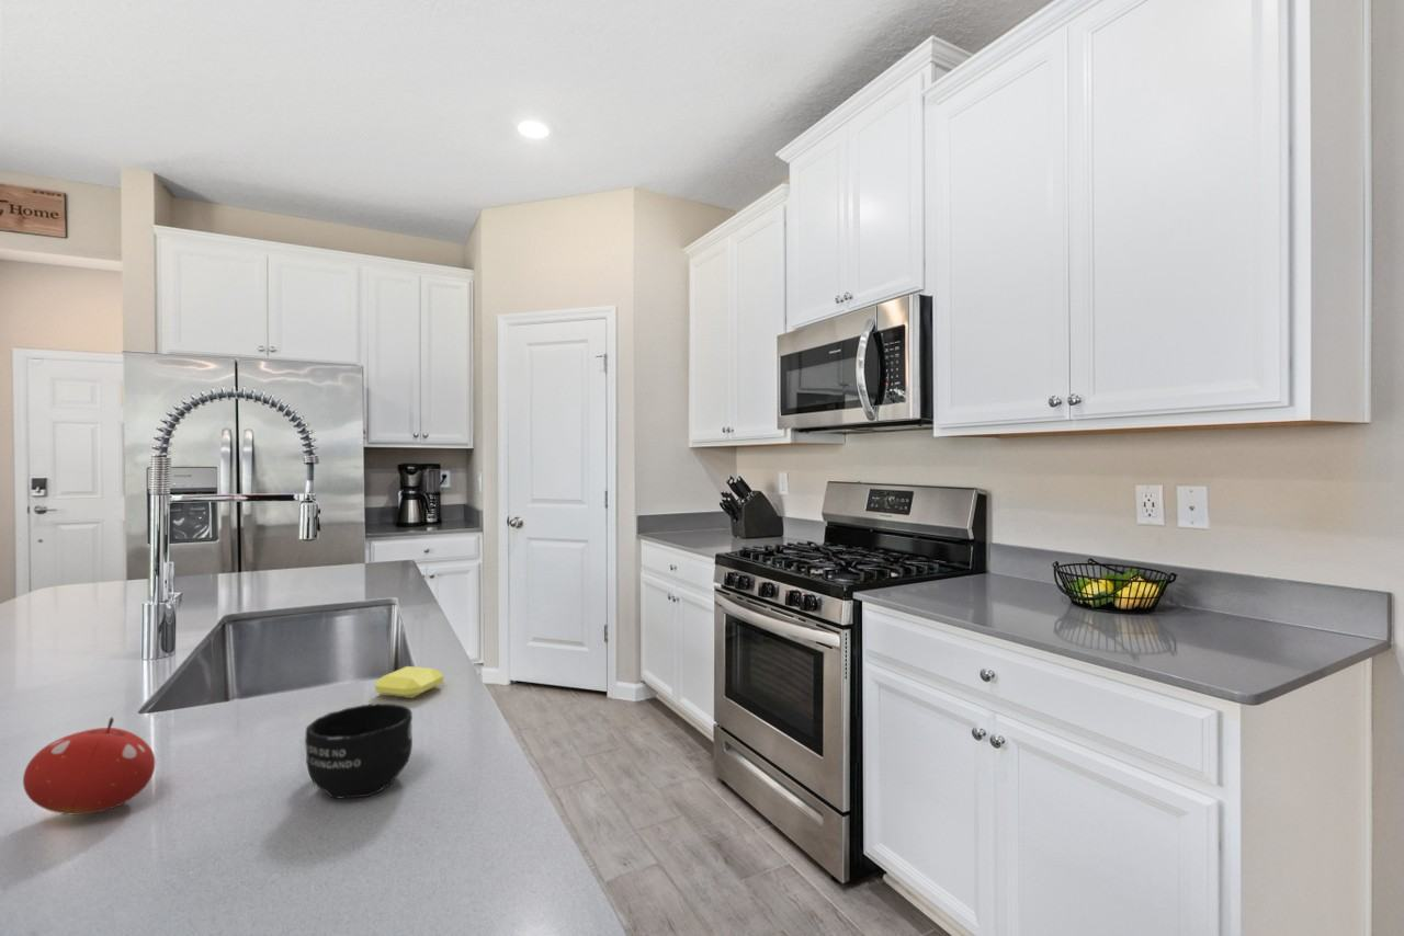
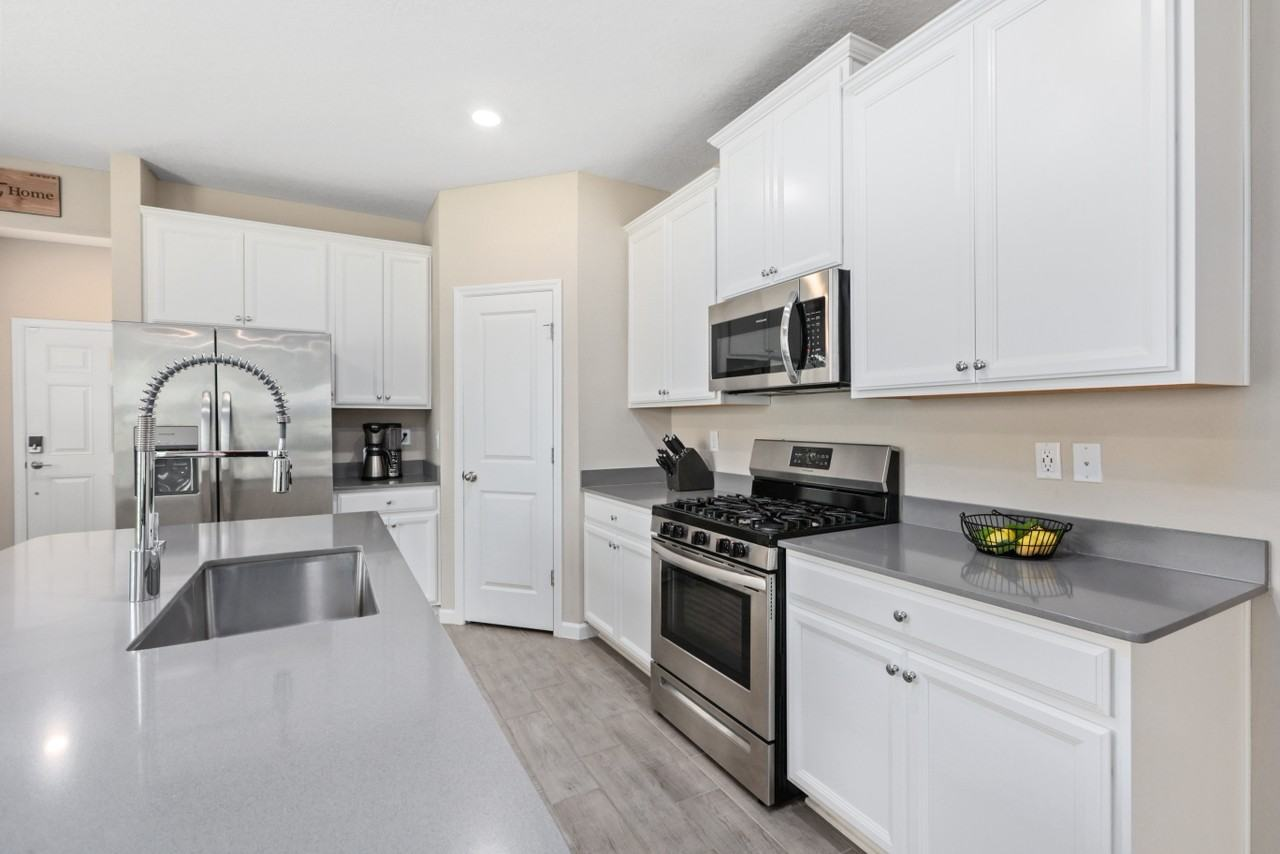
- mug [304,703,414,800]
- fruit [22,716,157,817]
- soap bar [374,665,444,699]
